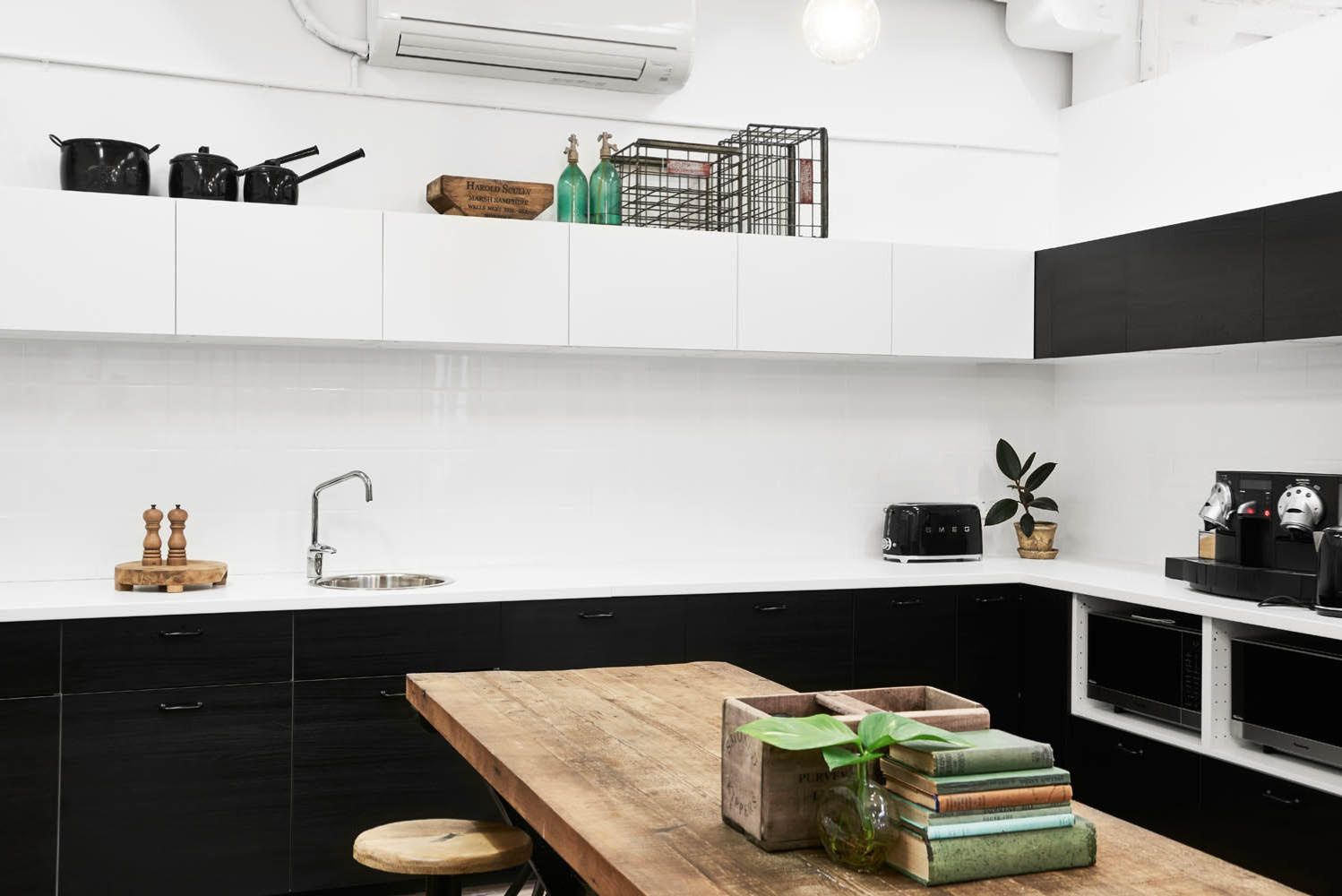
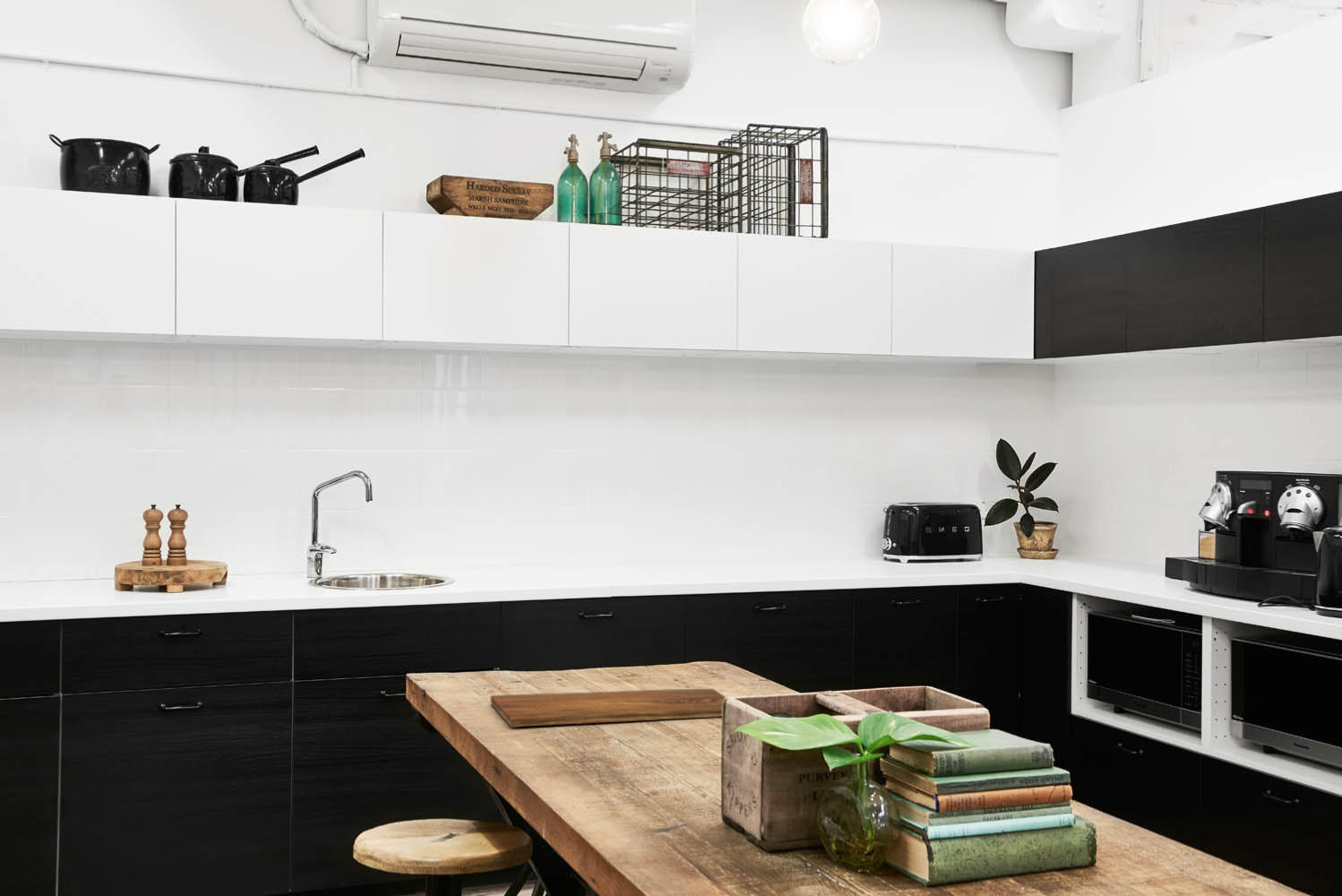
+ cutting board [490,688,727,728]
